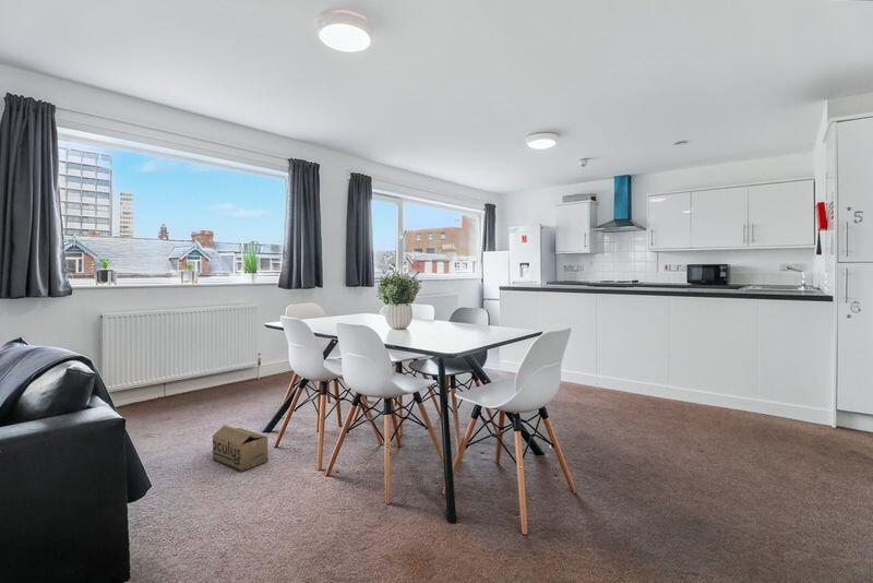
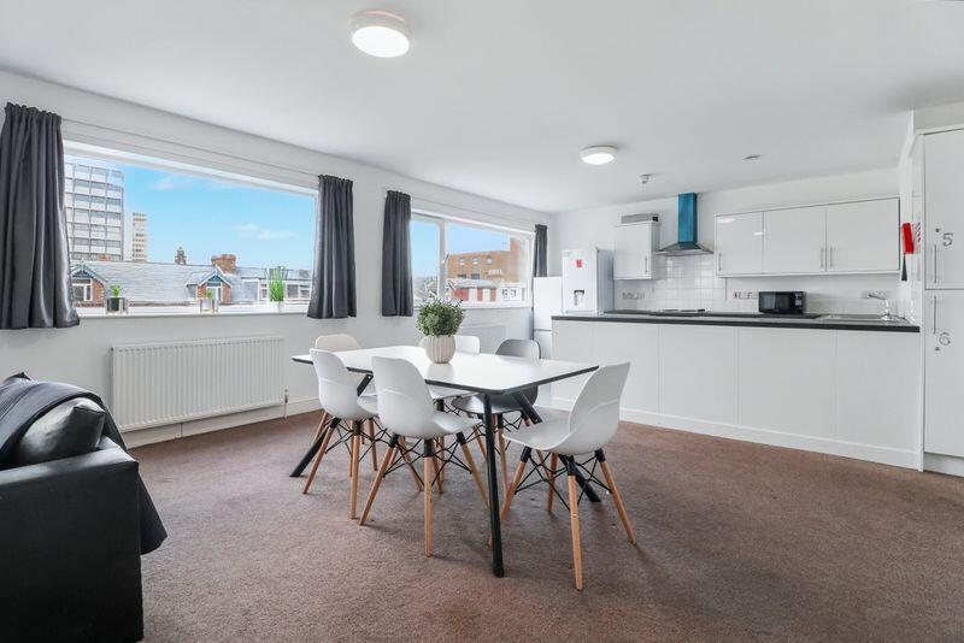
- cardboard box [212,424,268,473]
